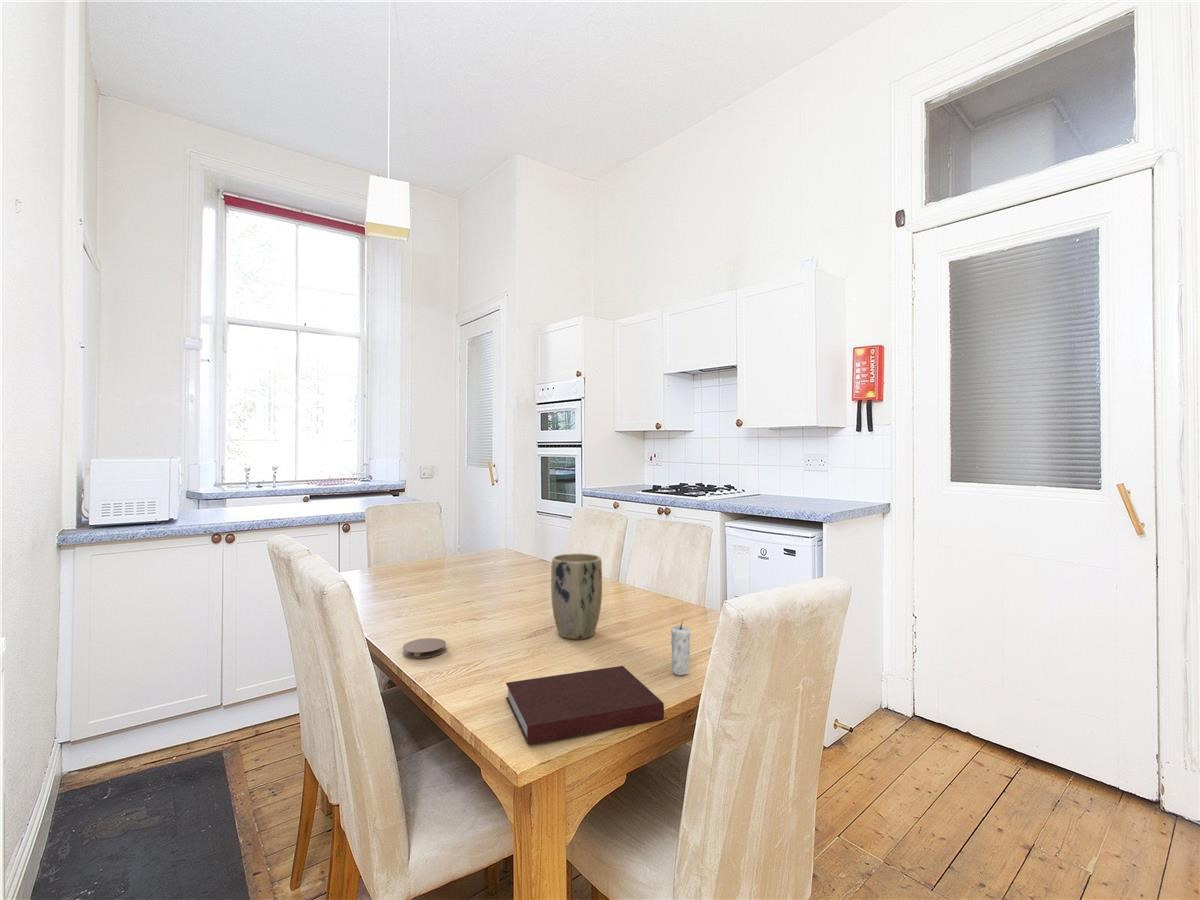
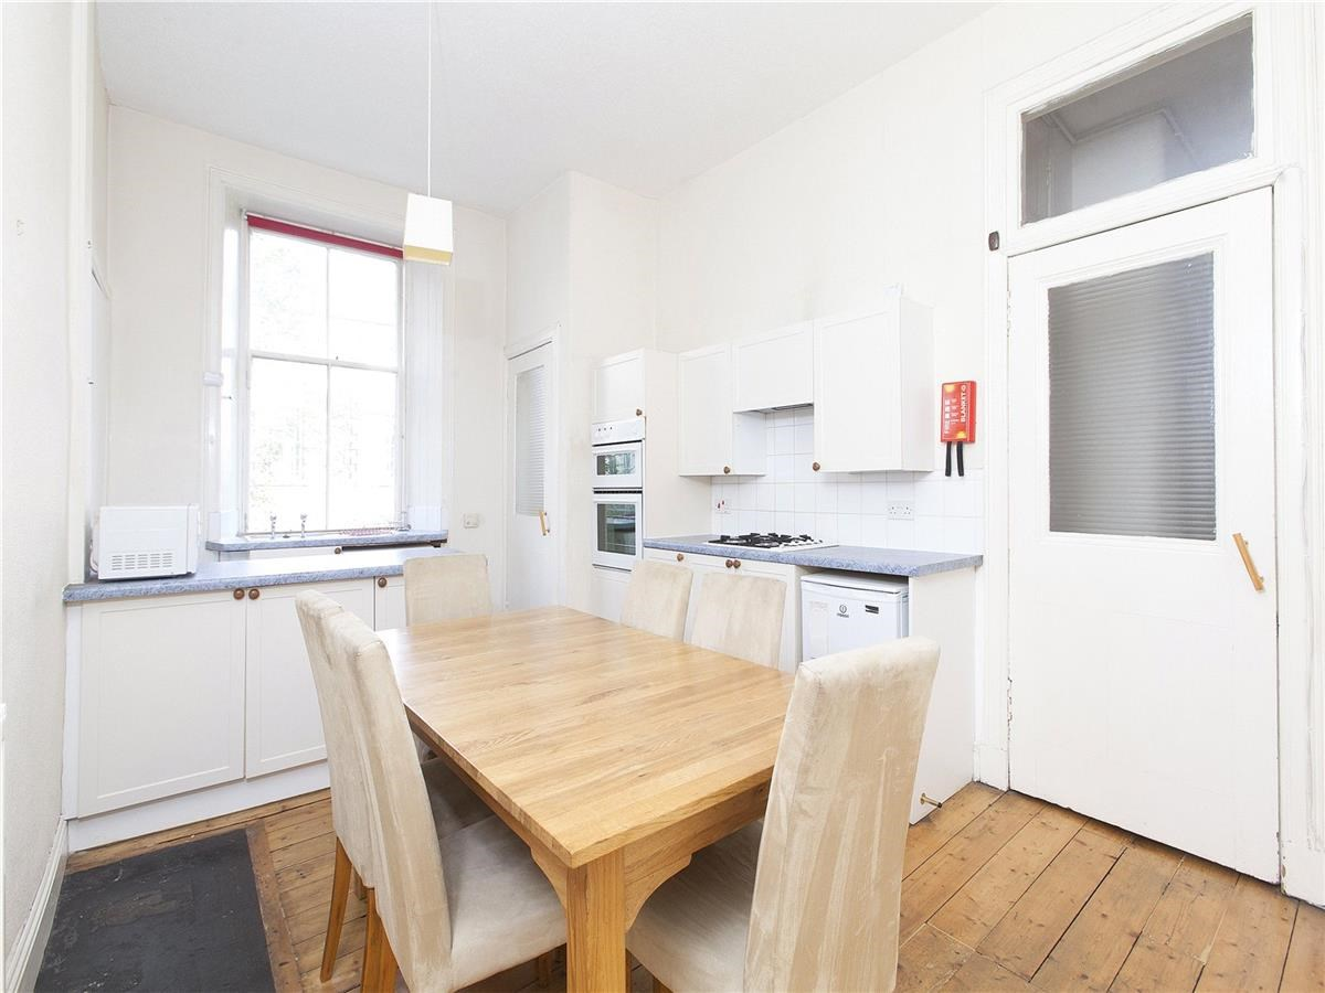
- notebook [505,665,665,746]
- coaster [402,637,447,659]
- candle [670,617,691,676]
- plant pot [550,552,603,640]
